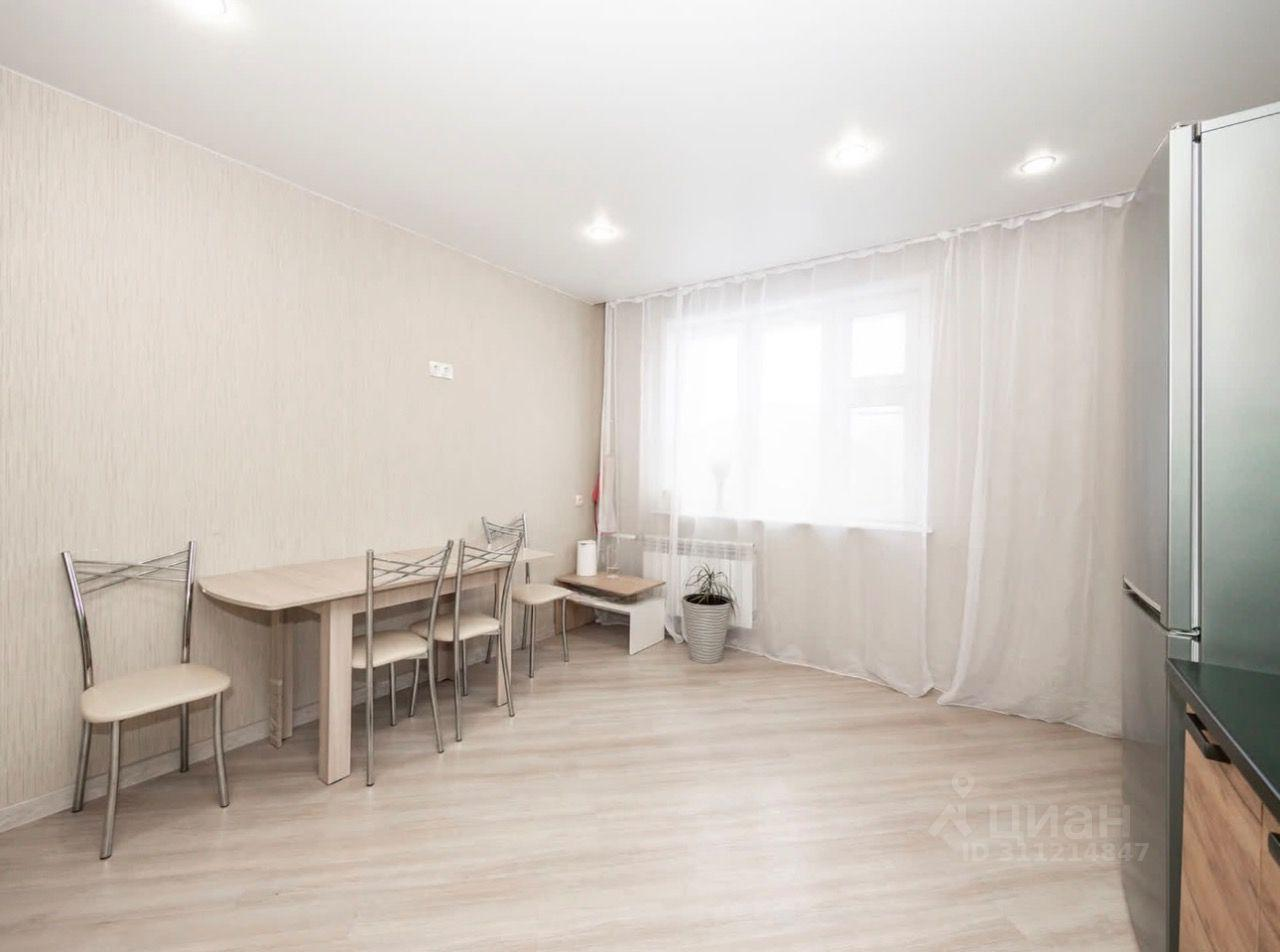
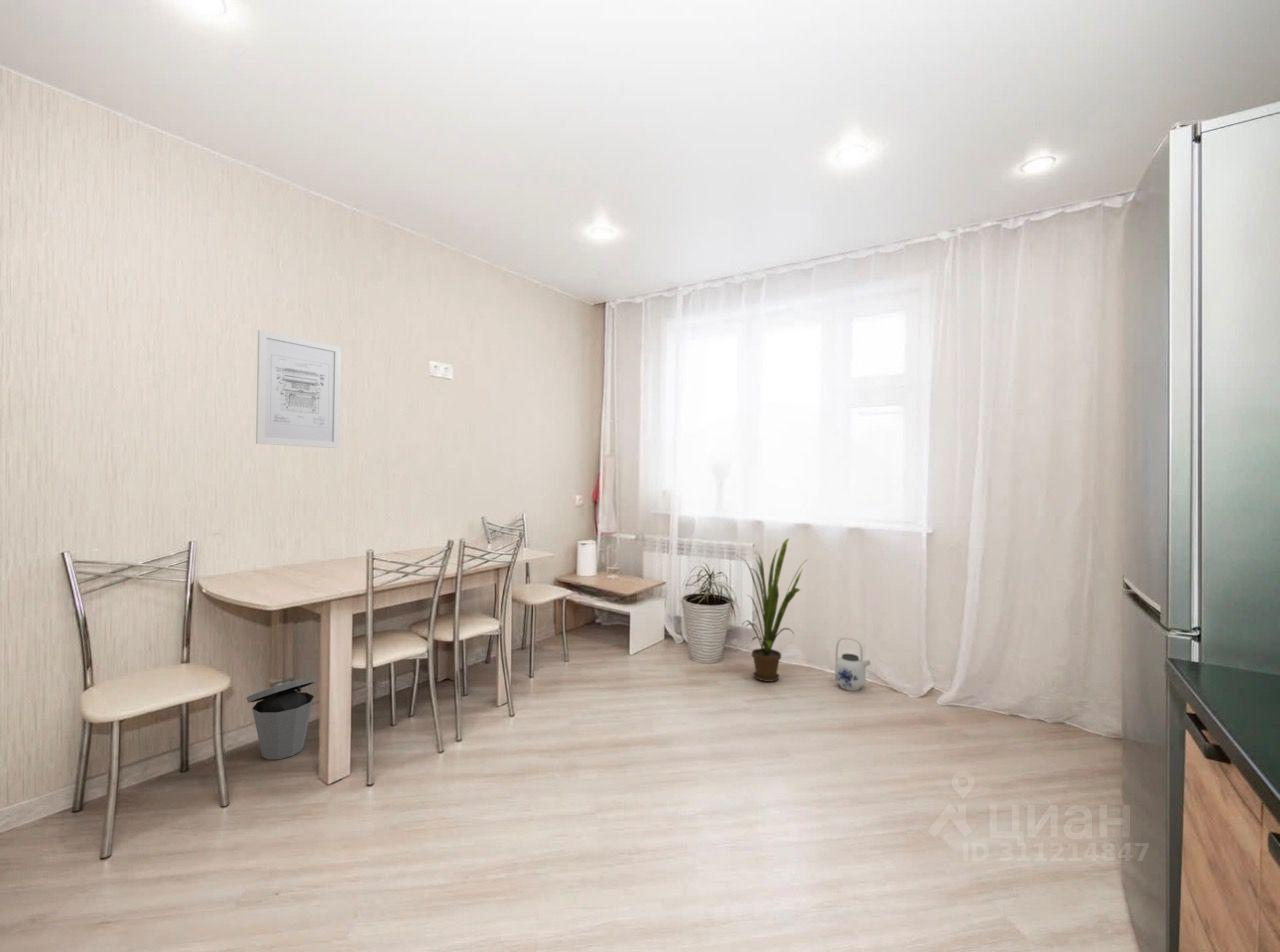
+ house plant [734,537,808,683]
+ teapot [834,637,872,692]
+ trash can [245,676,317,761]
+ wall art [255,329,342,449]
